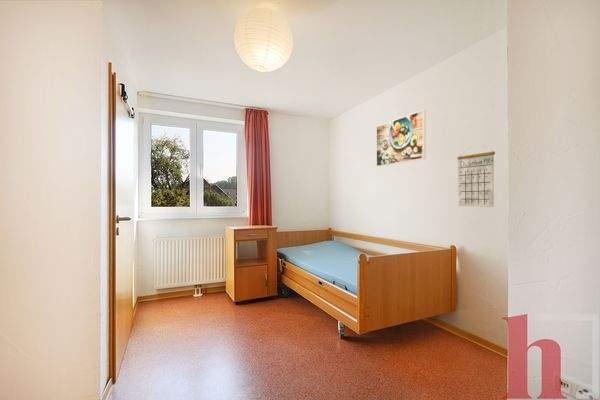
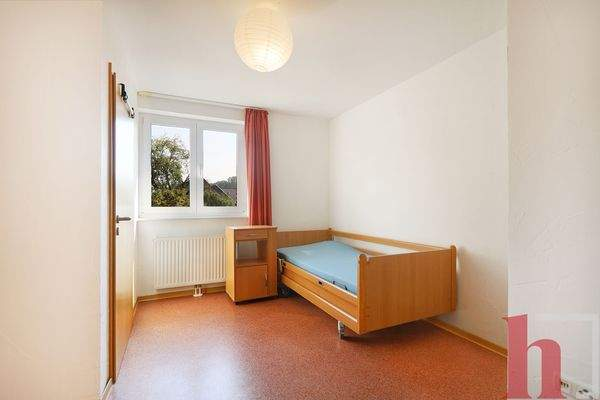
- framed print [375,109,427,167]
- calendar [456,145,496,208]
